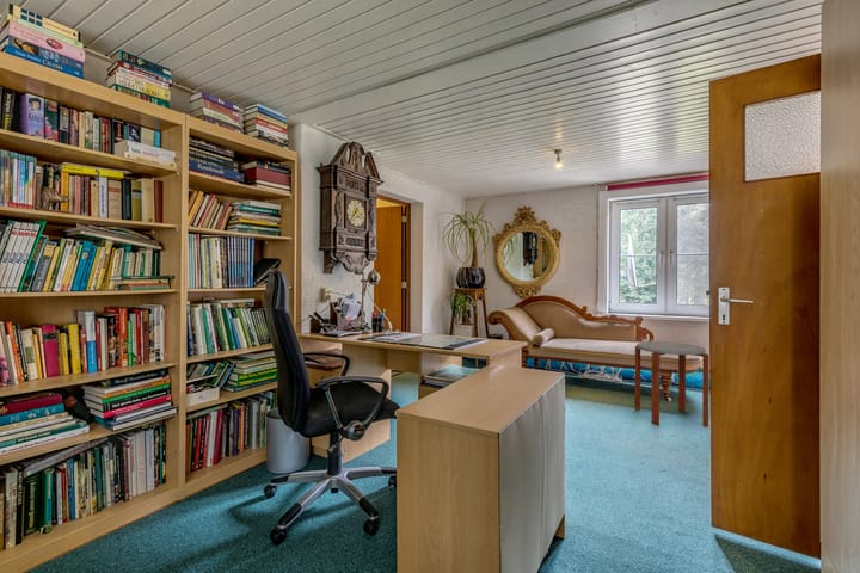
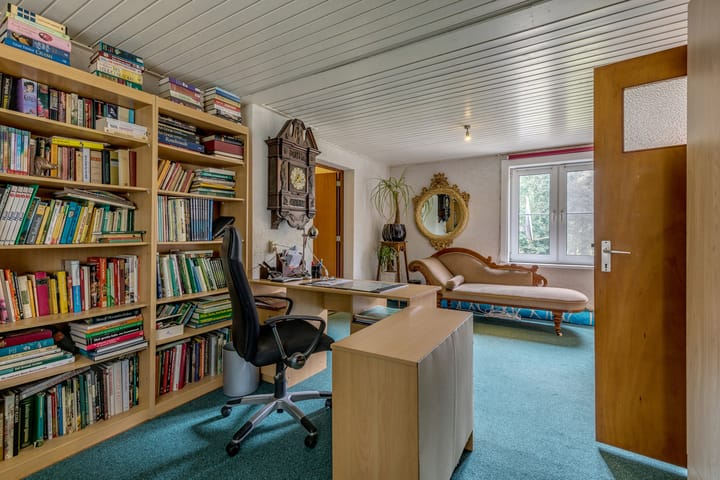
- side table [634,340,711,429]
